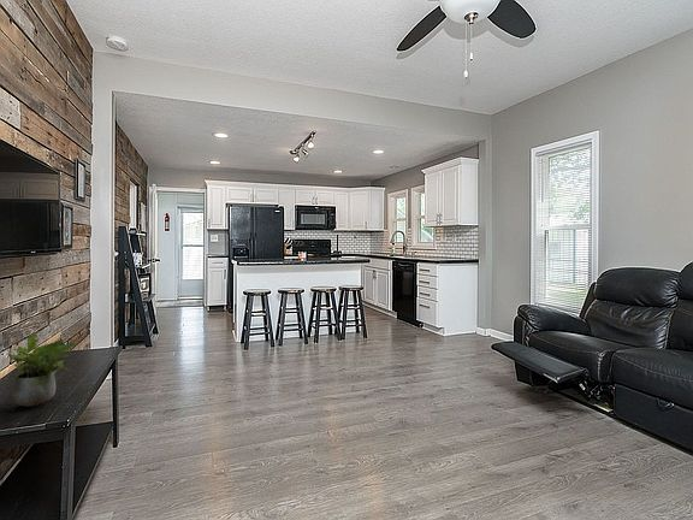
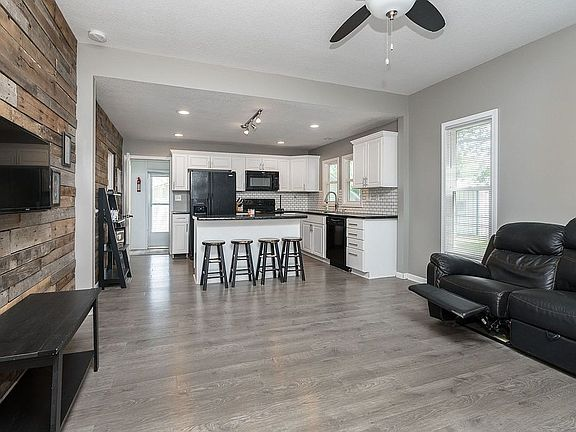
- potted plant [6,332,78,408]
